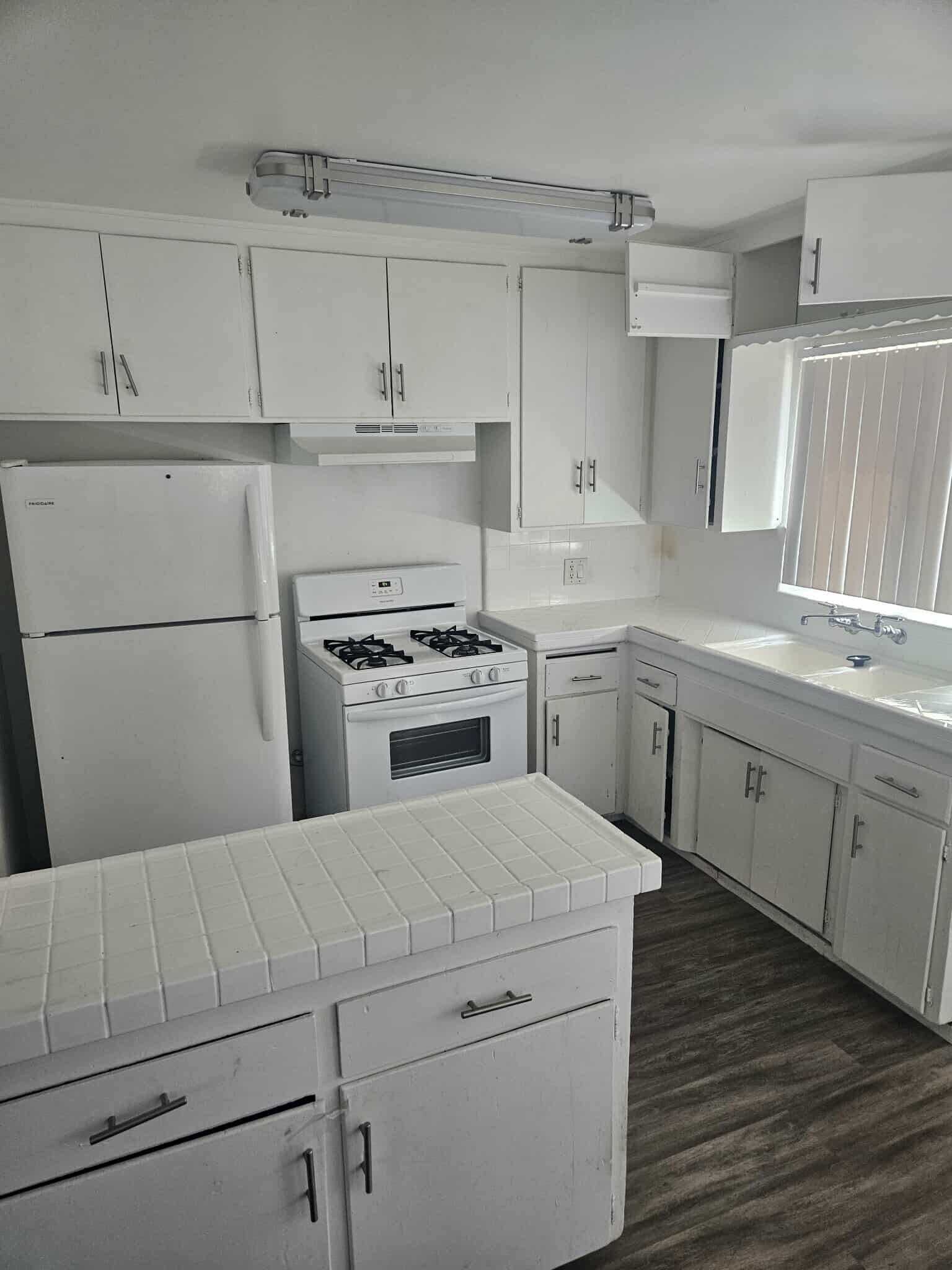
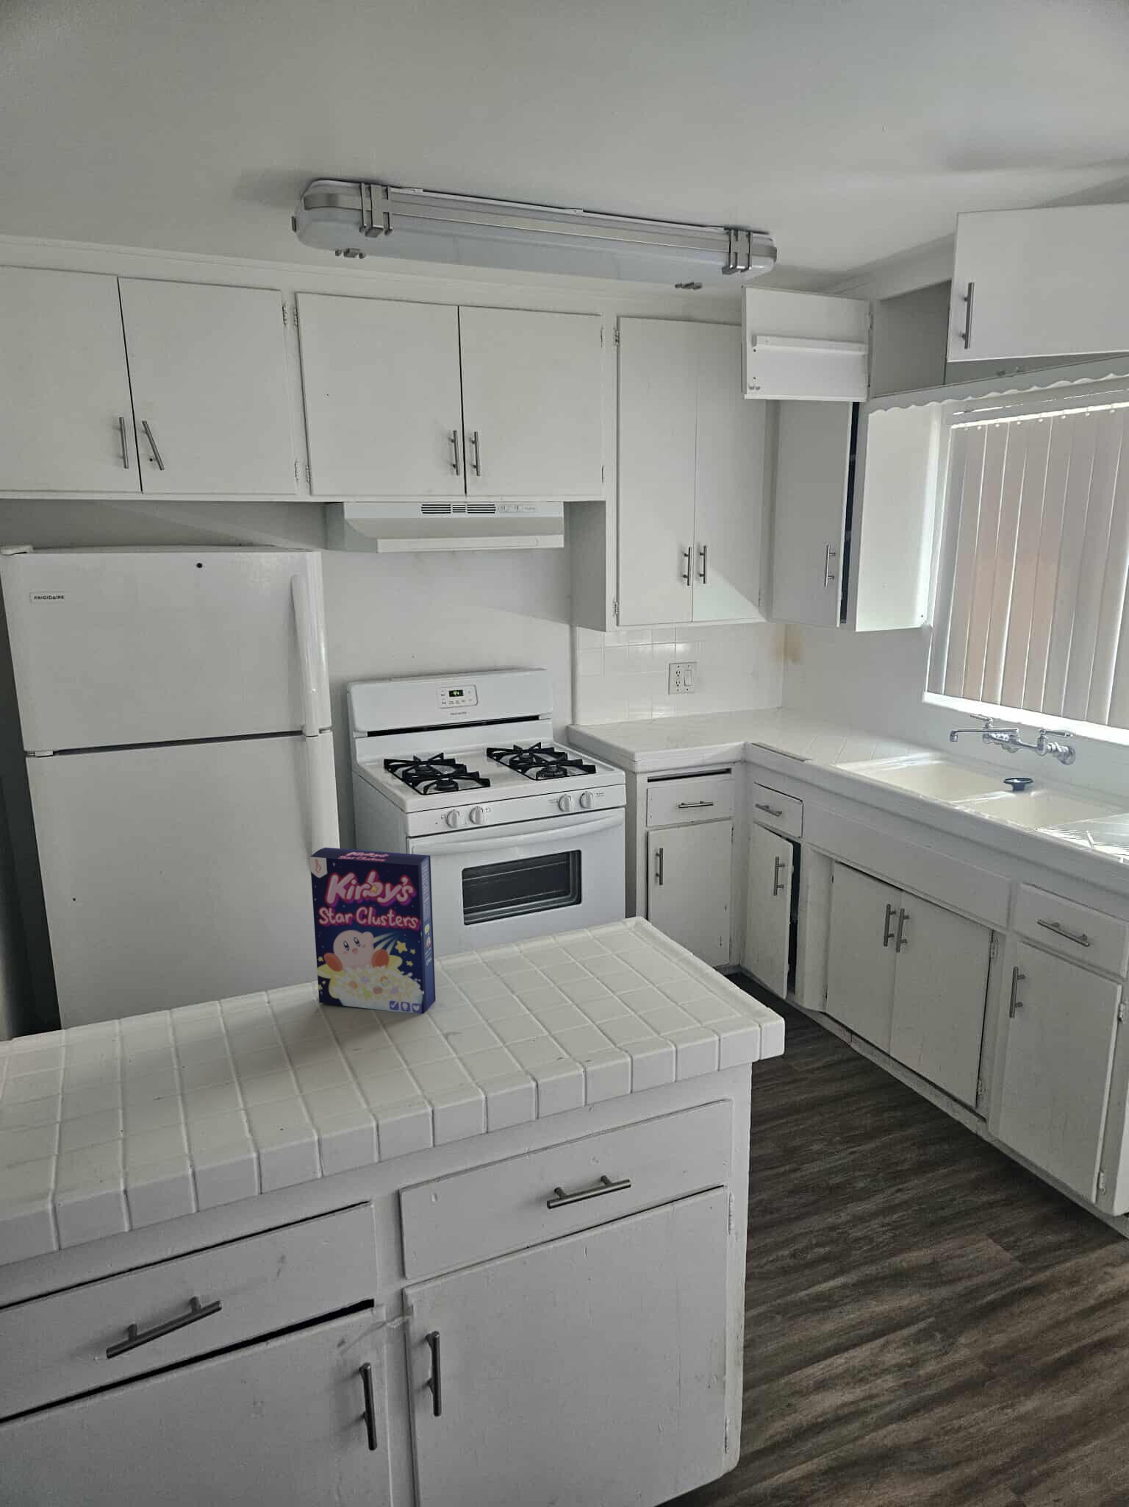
+ cereal box [310,847,436,1015]
